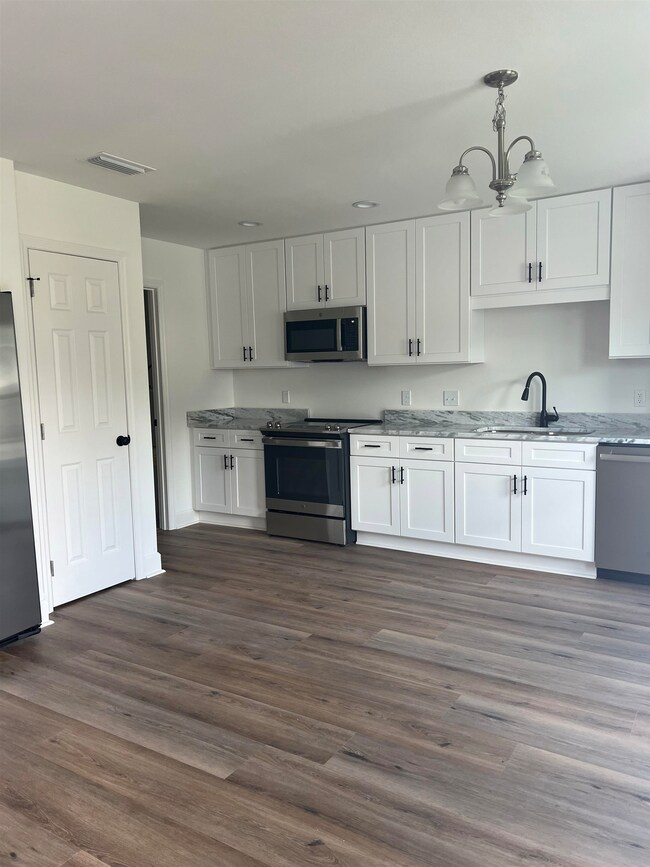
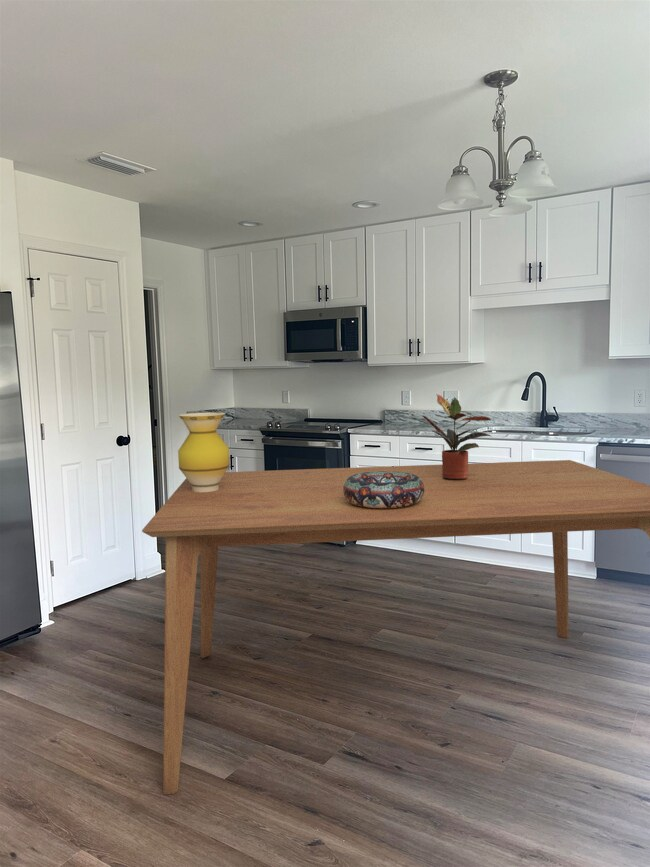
+ potted plant [421,393,492,479]
+ vase [177,412,231,492]
+ decorative bowl [343,471,424,508]
+ dining table [141,459,650,795]
